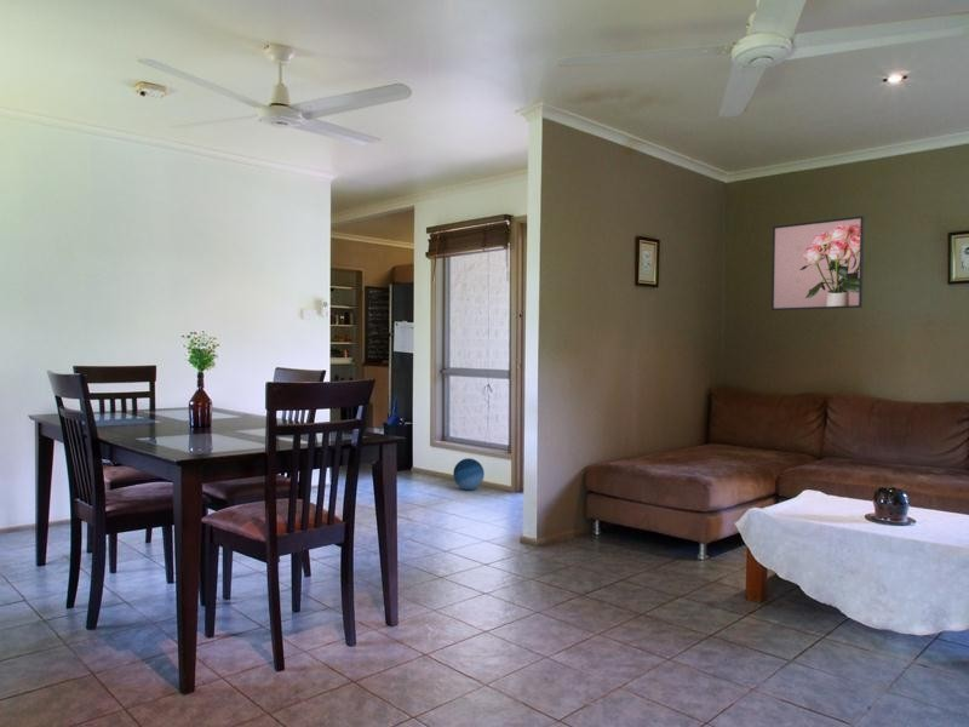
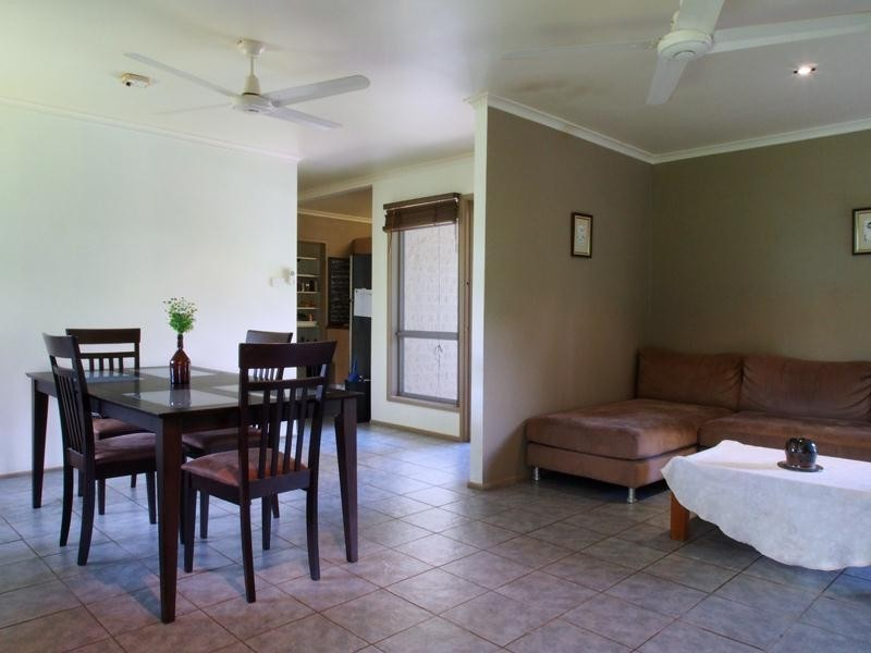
- ball [452,457,486,491]
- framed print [770,214,865,311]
